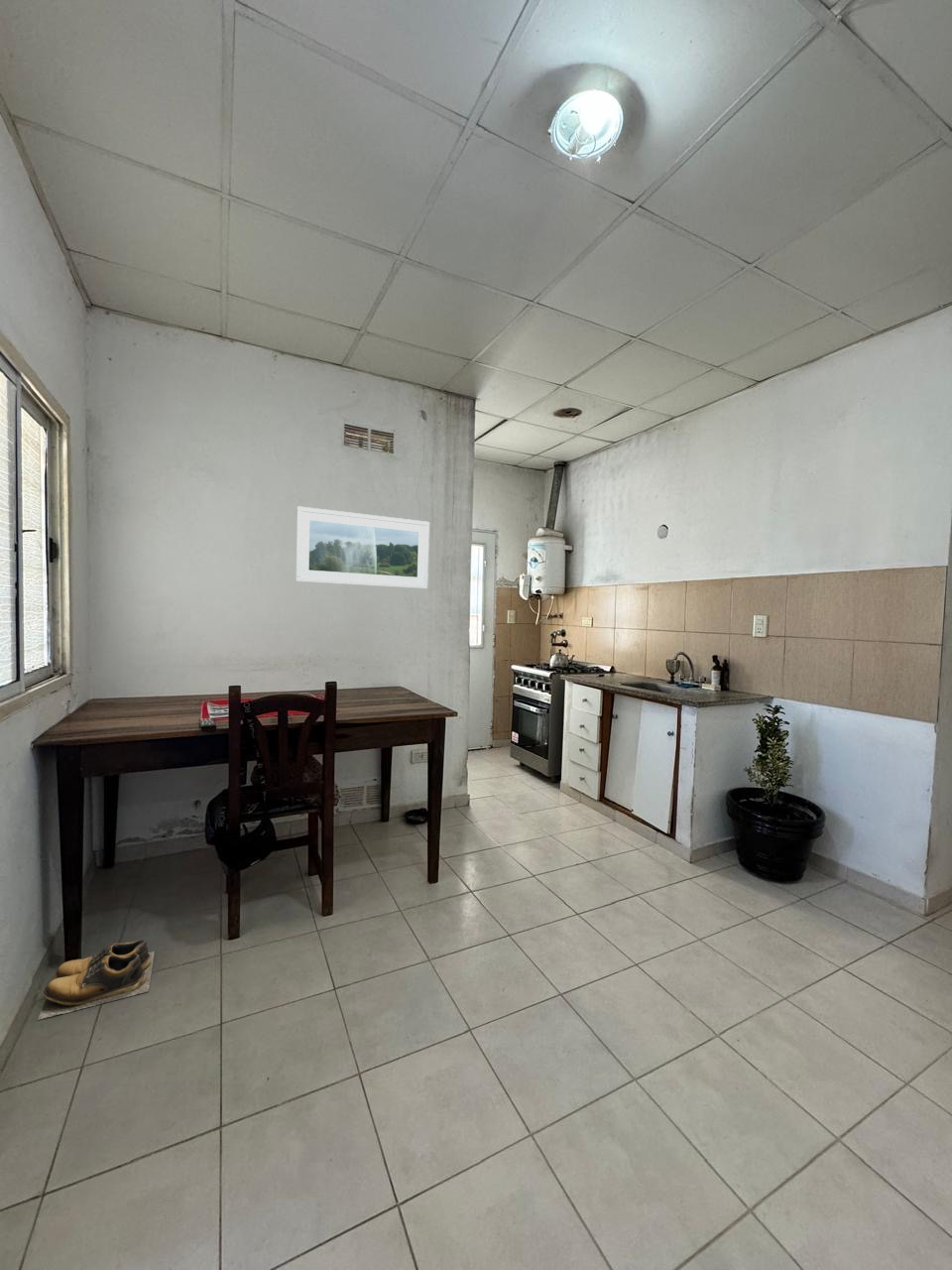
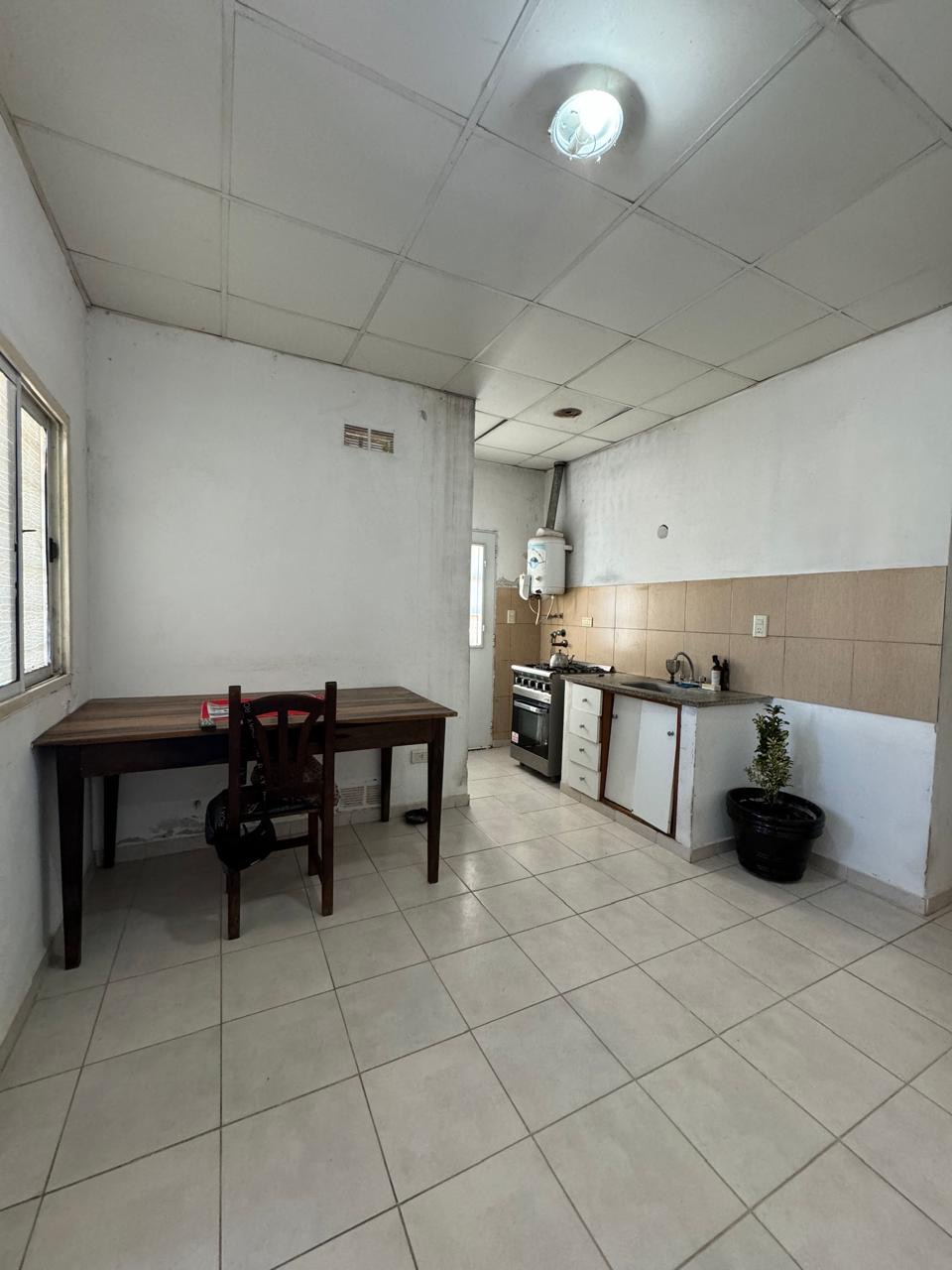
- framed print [295,505,430,590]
- shoes [37,939,156,1021]
